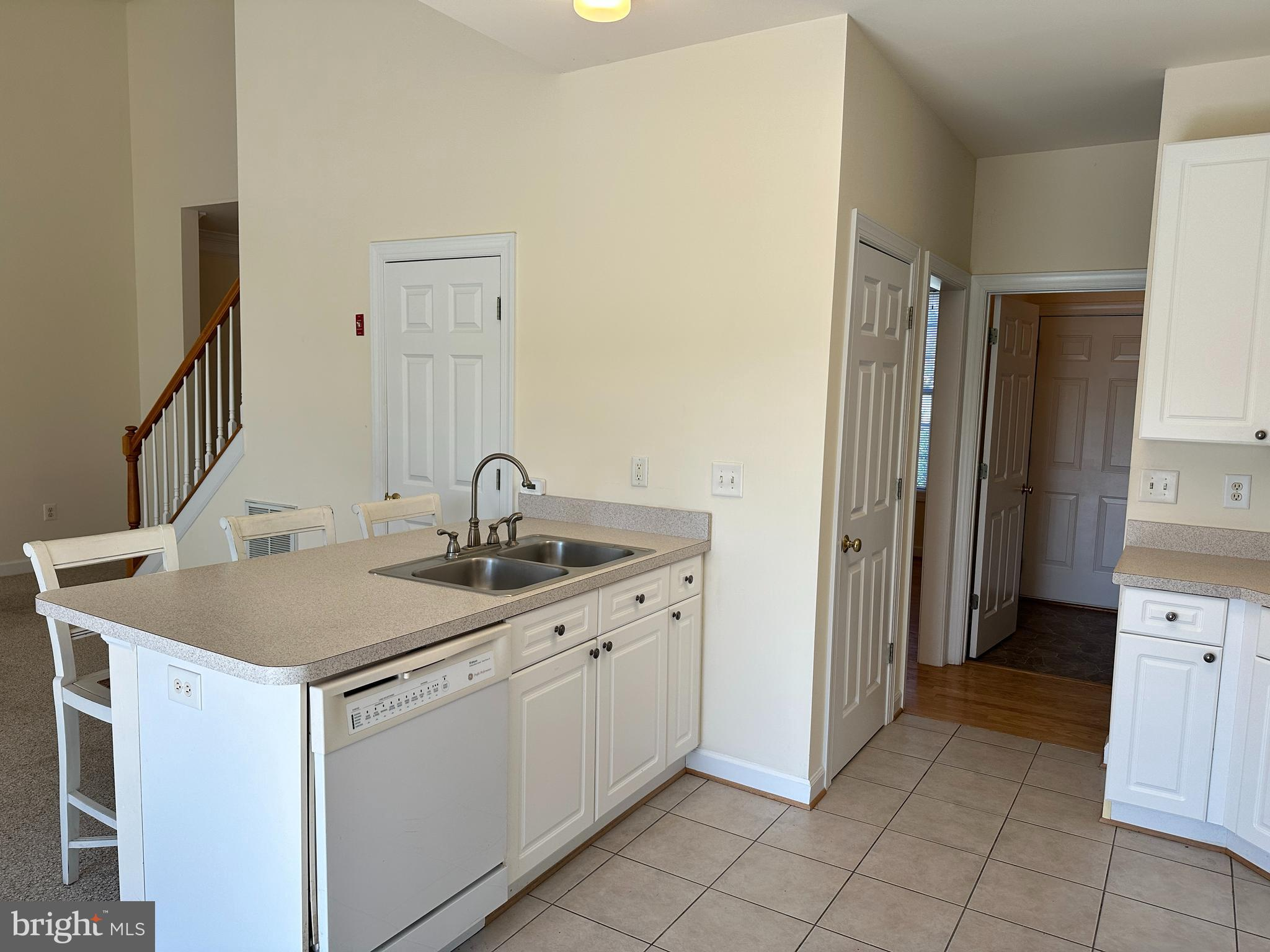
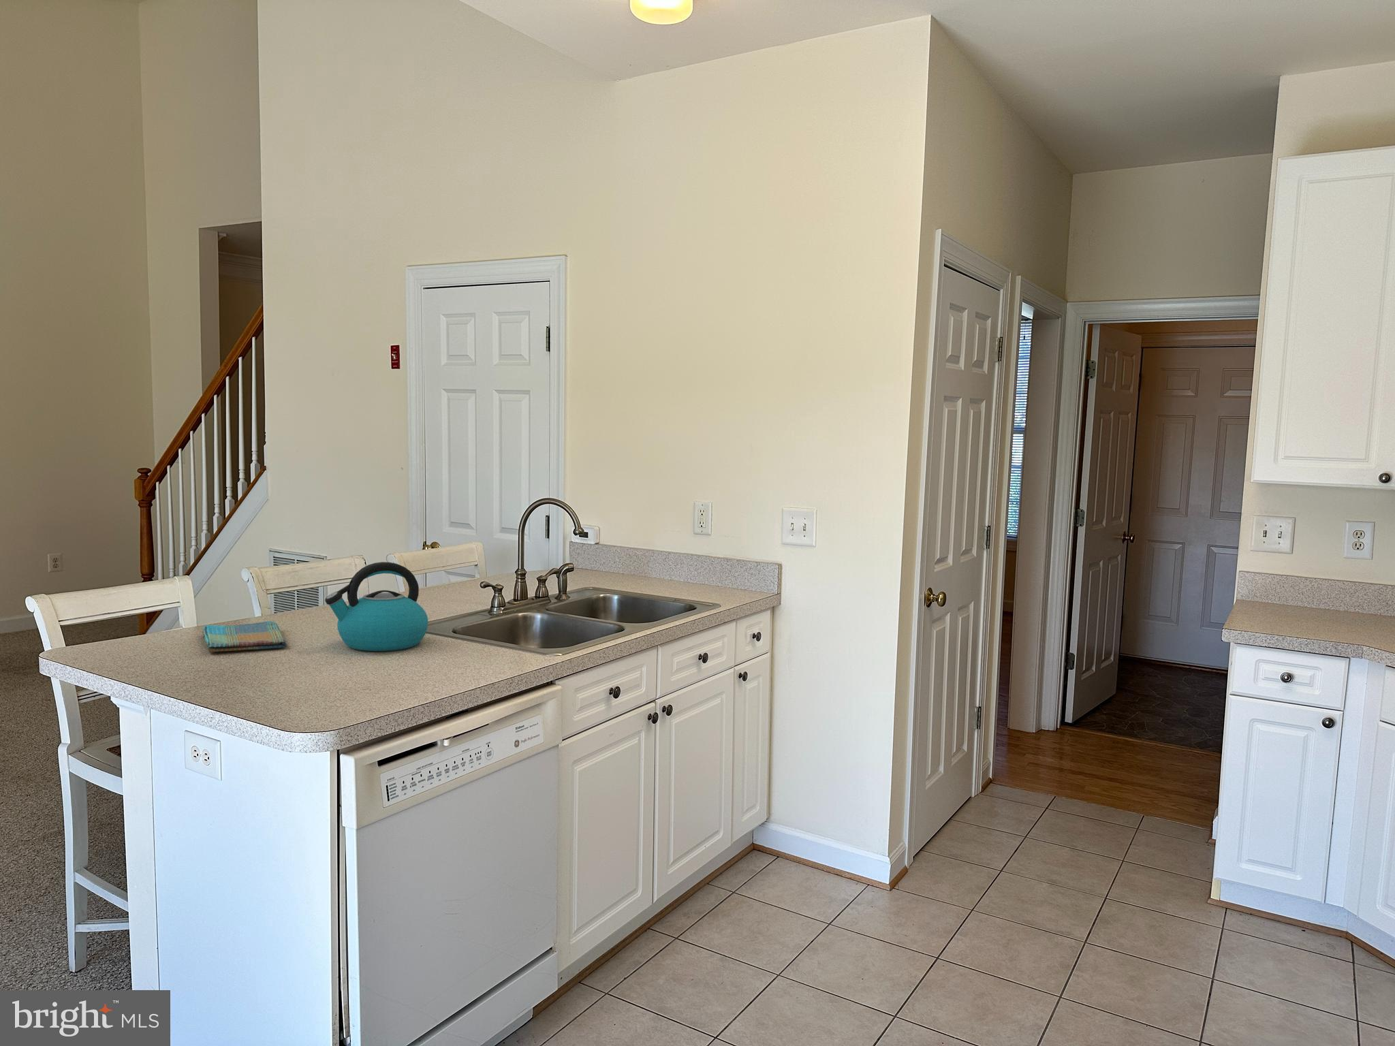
+ dish towel [202,621,288,653]
+ kettle [324,561,429,652]
